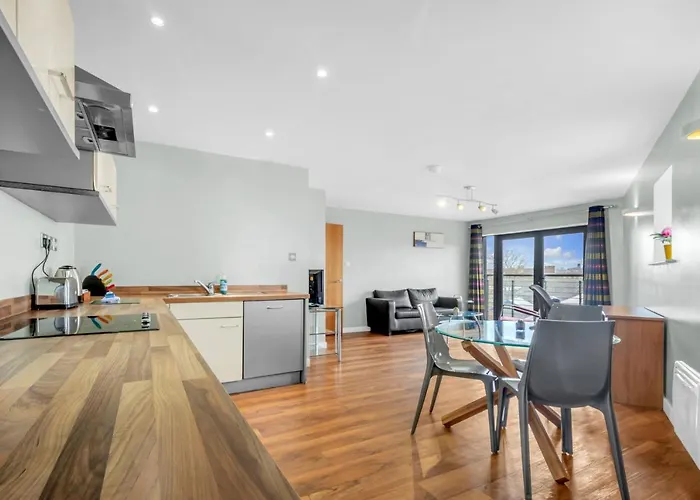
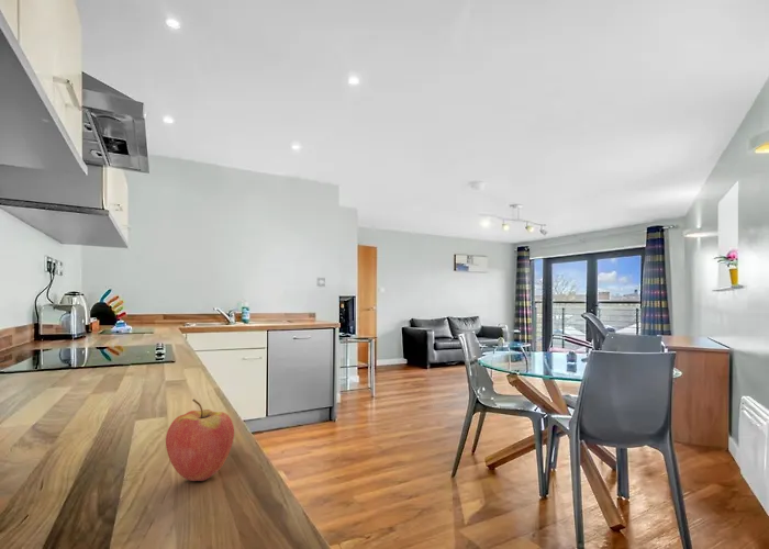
+ fruit [165,397,235,482]
